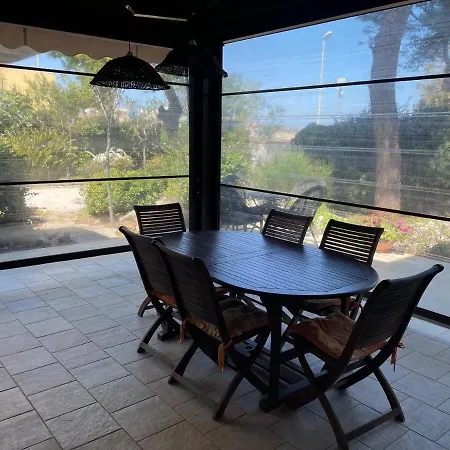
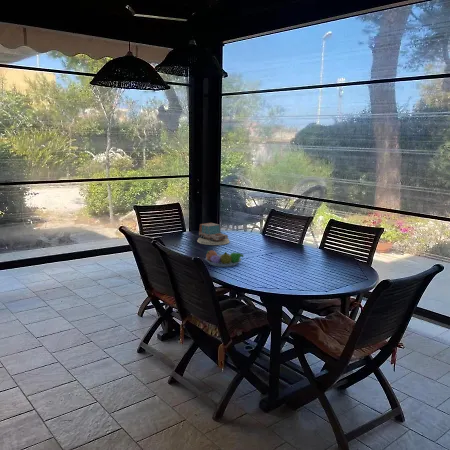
+ toy car [196,222,231,246]
+ fruit bowl [204,249,245,268]
